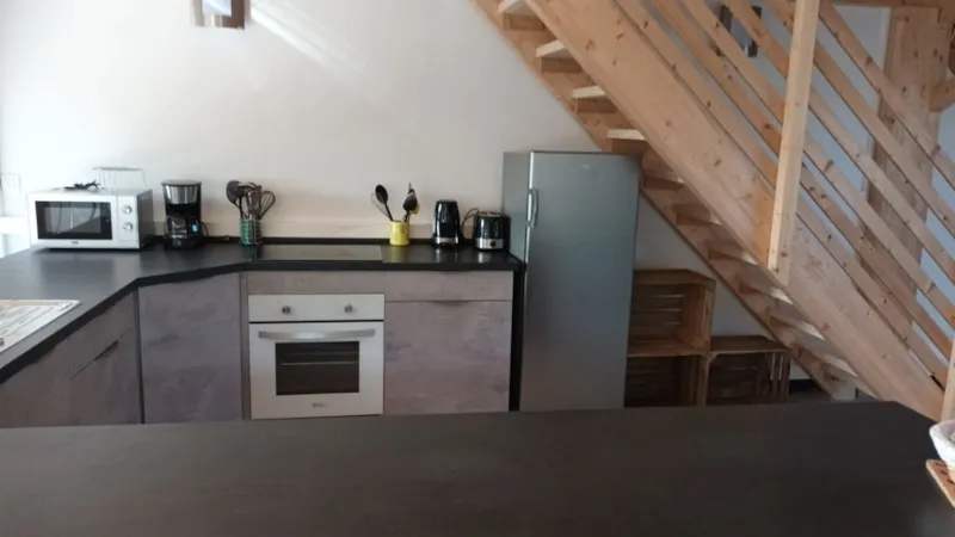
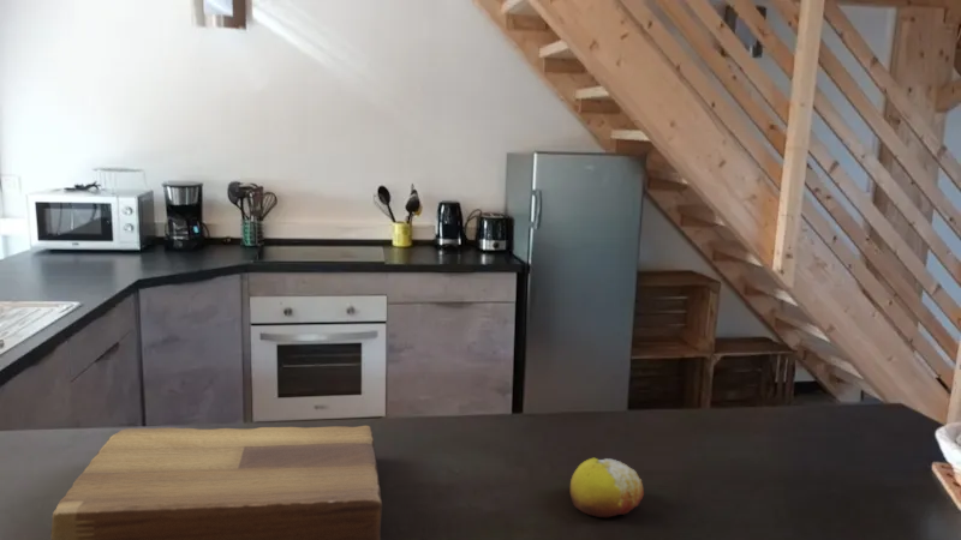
+ fruit [569,457,645,518]
+ cutting board [49,425,383,540]
